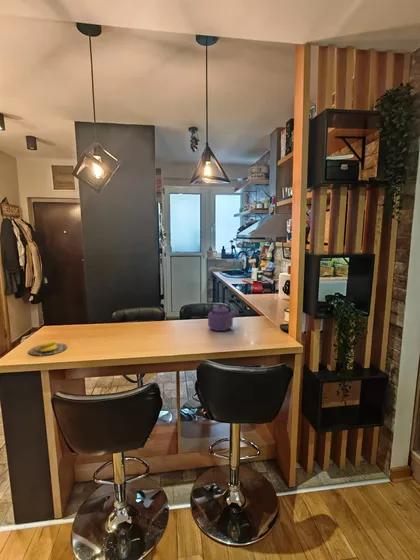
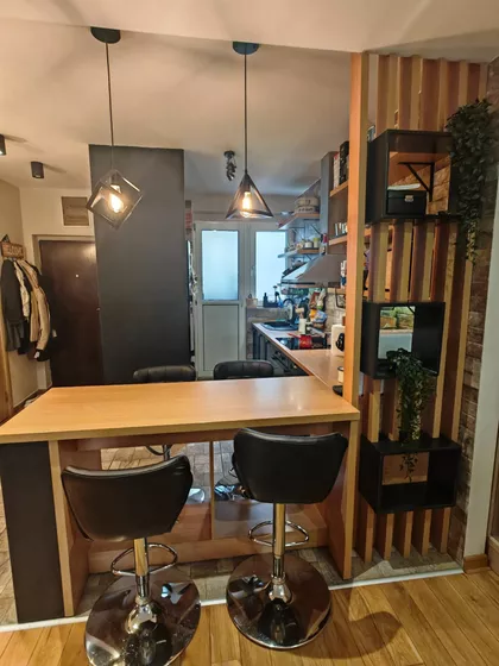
- banana [28,339,68,357]
- kettle [207,296,241,332]
